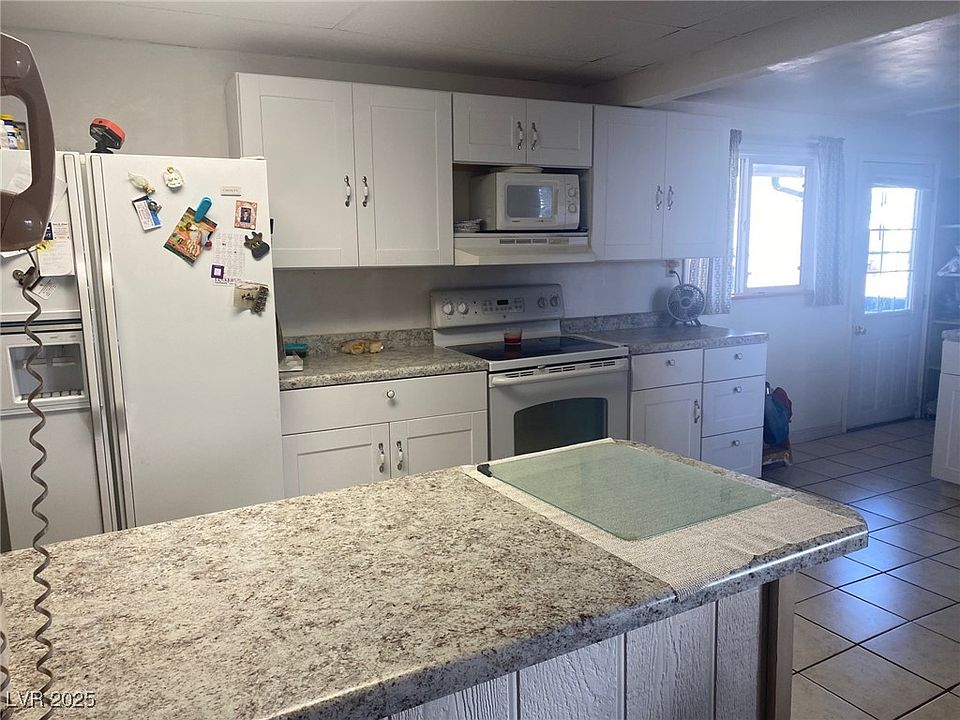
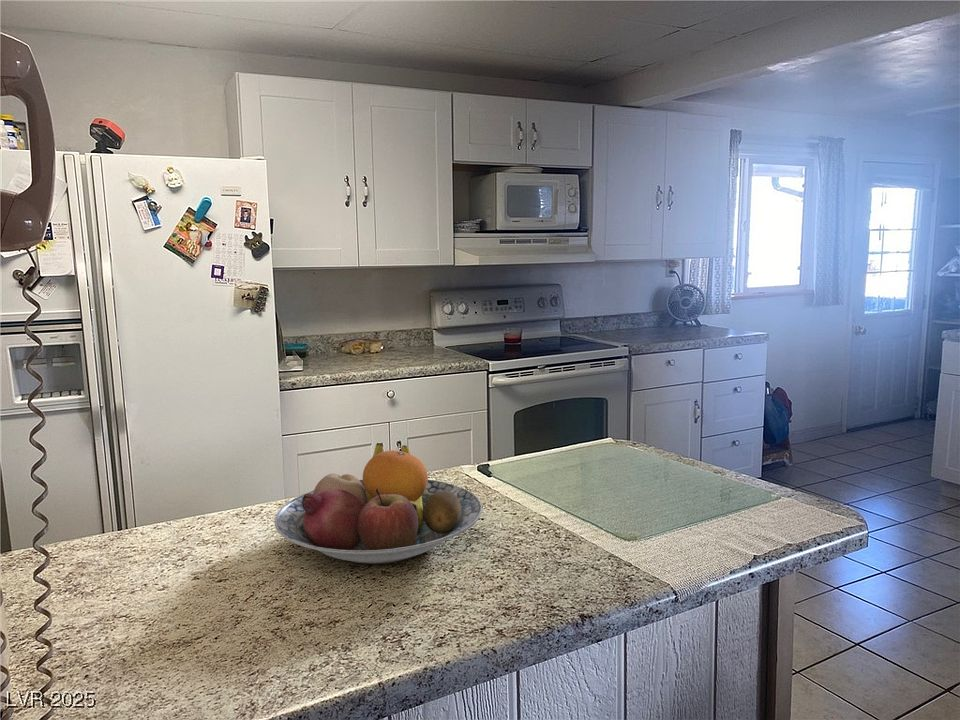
+ fruit bowl [274,442,483,565]
